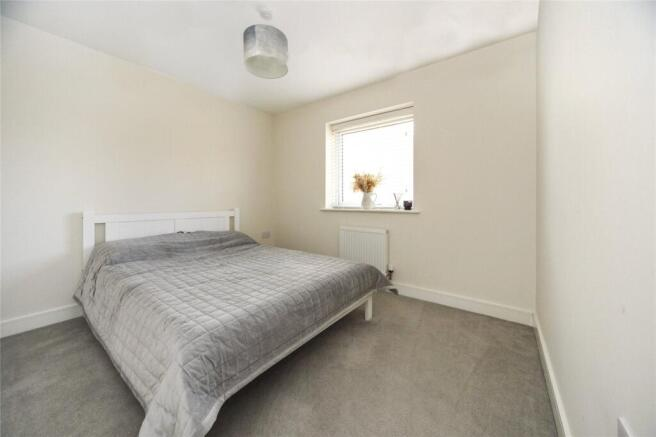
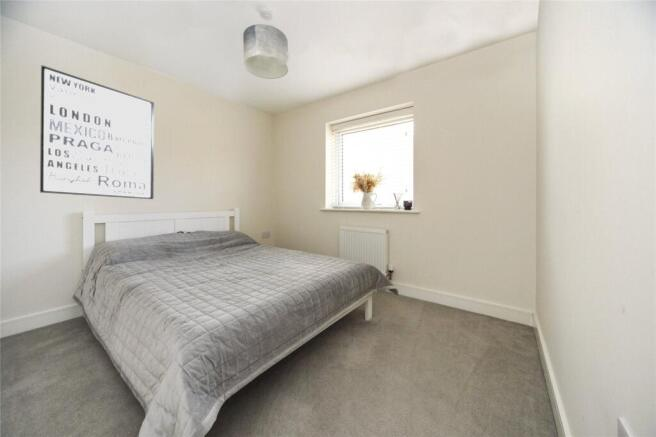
+ wall art [39,64,155,200]
